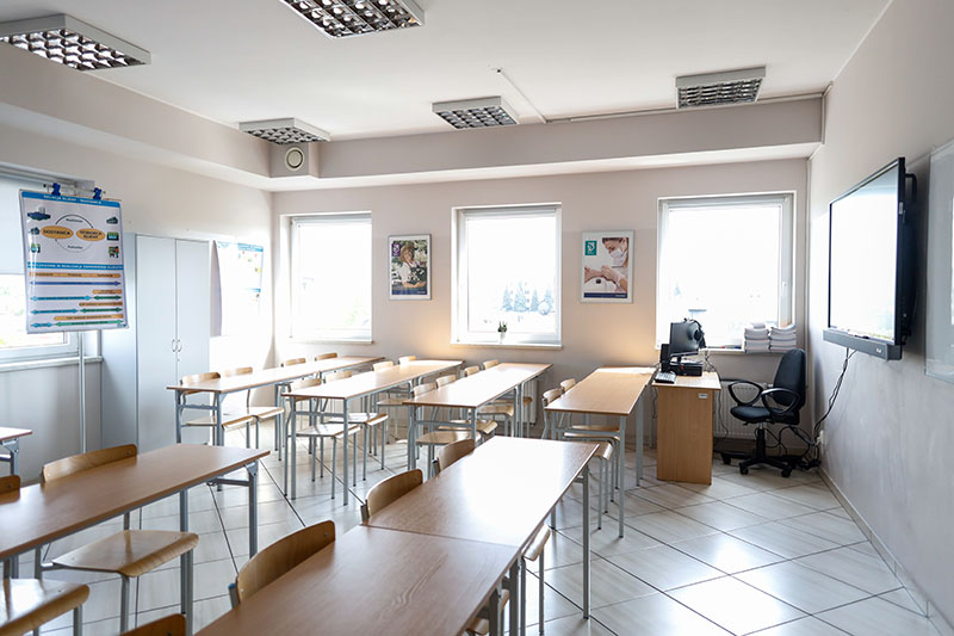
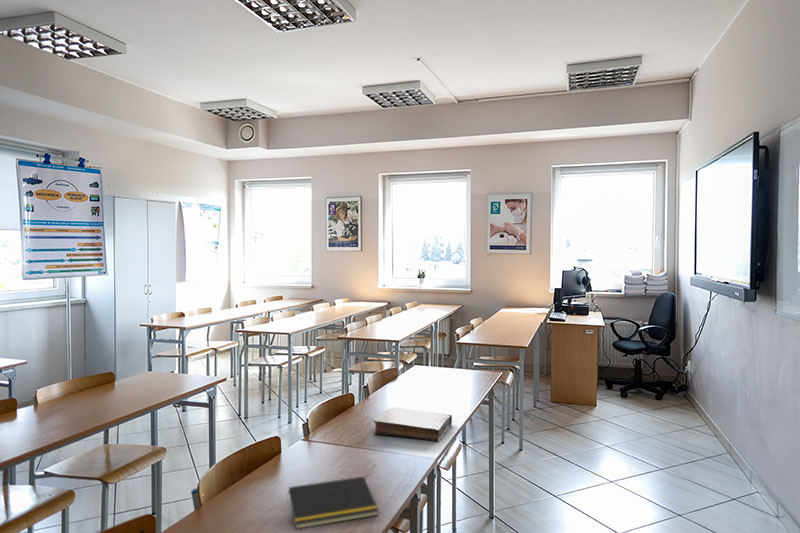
+ book [372,406,453,443]
+ notepad [286,475,379,530]
